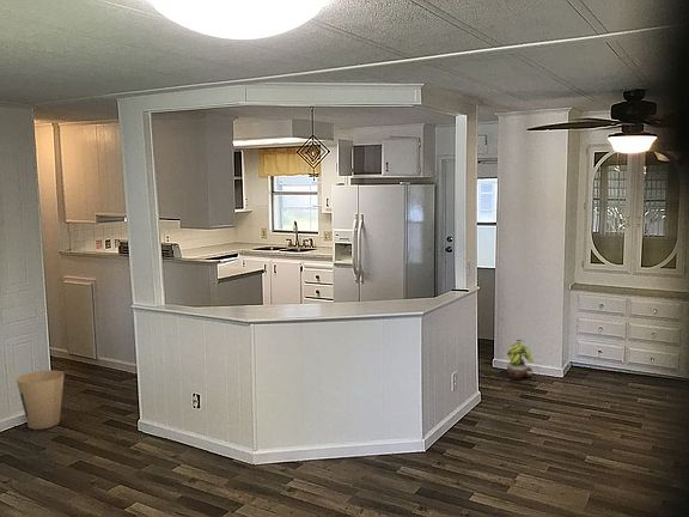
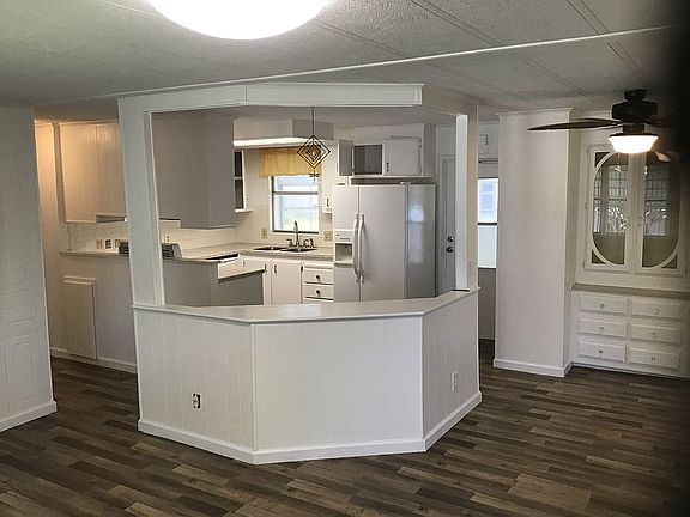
- potted plant [506,339,535,381]
- trash can [16,370,66,431]
